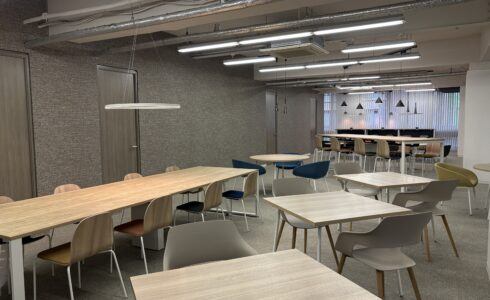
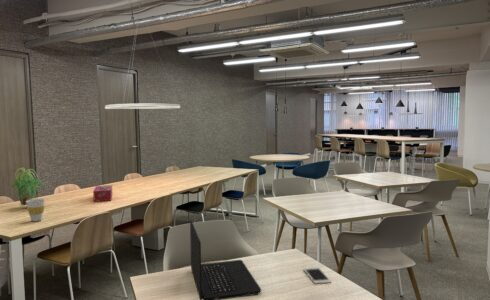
+ tissue box [92,184,113,203]
+ laptop [189,219,262,300]
+ cell phone [302,266,332,285]
+ cup [26,198,46,222]
+ plant [8,166,43,209]
